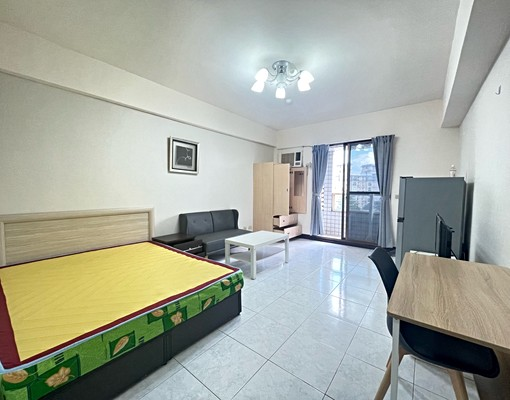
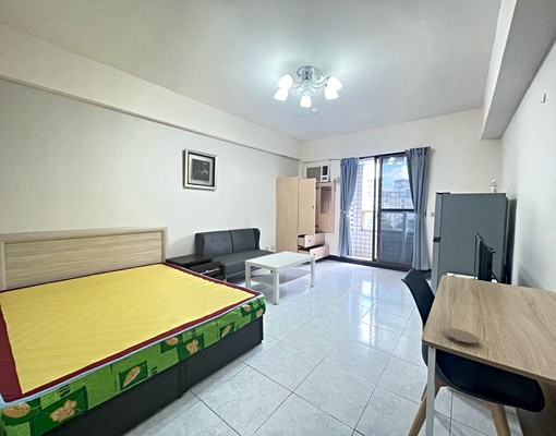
+ coaster [445,327,480,348]
